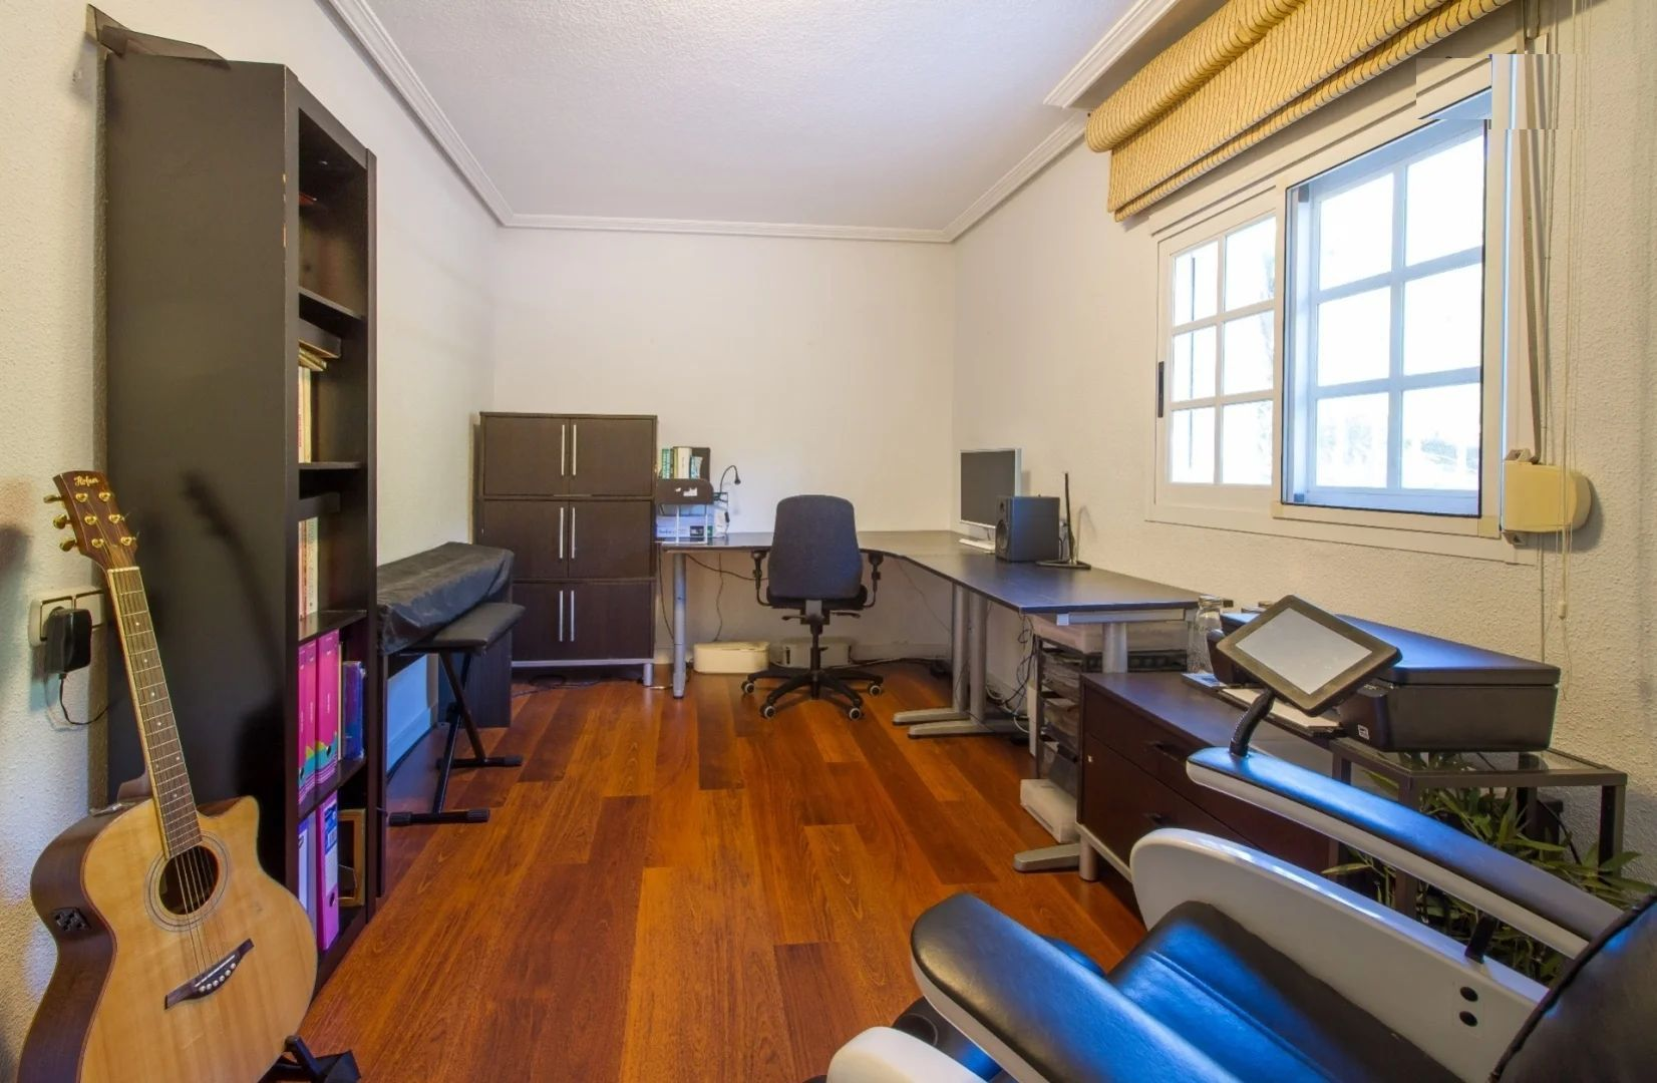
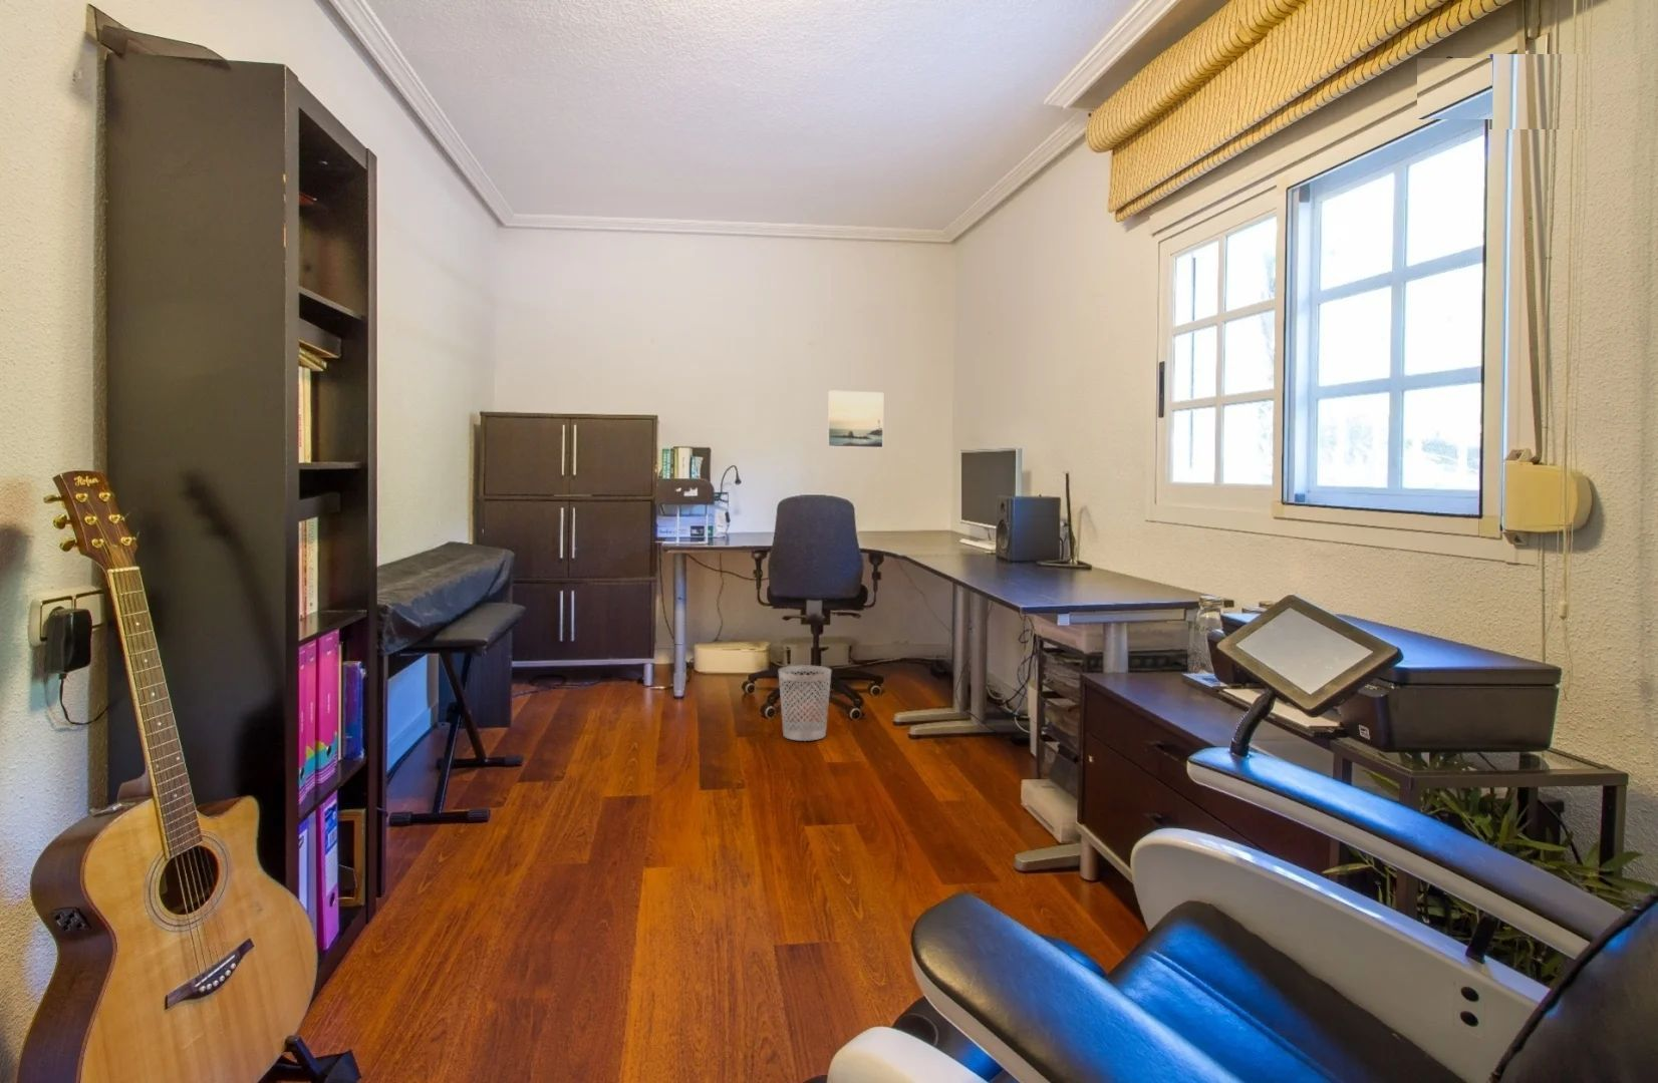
+ wastebasket [778,665,832,742]
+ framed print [826,389,885,450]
